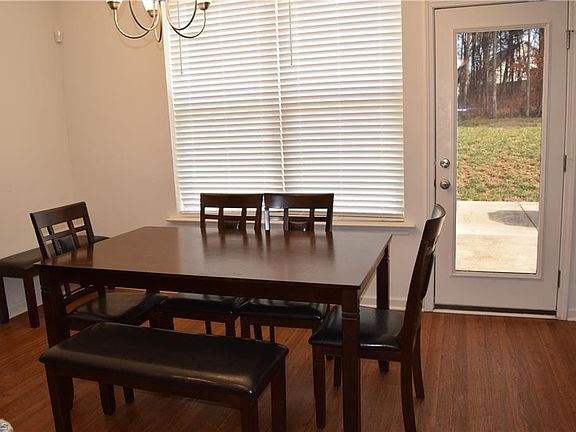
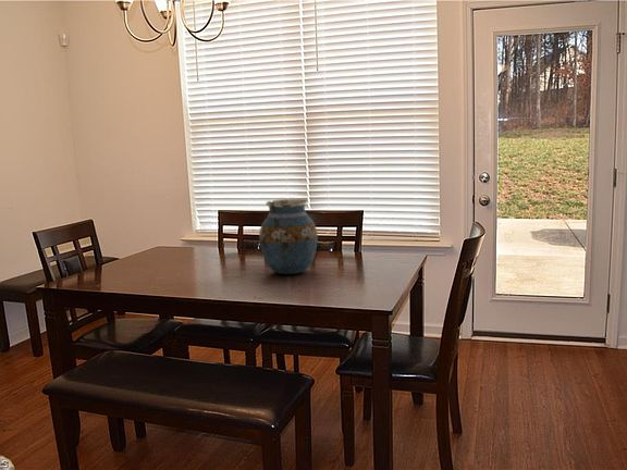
+ vase [258,198,319,275]
